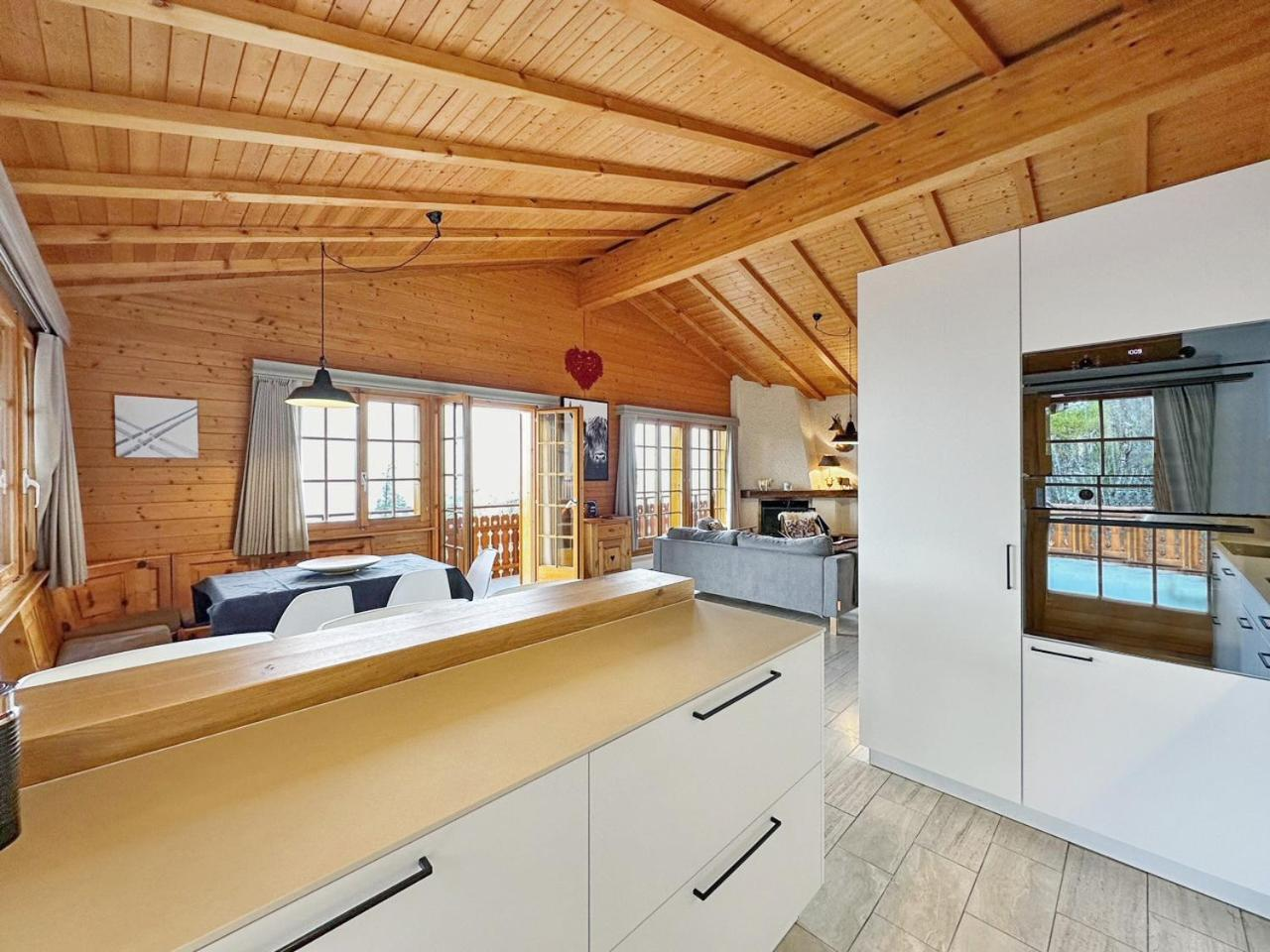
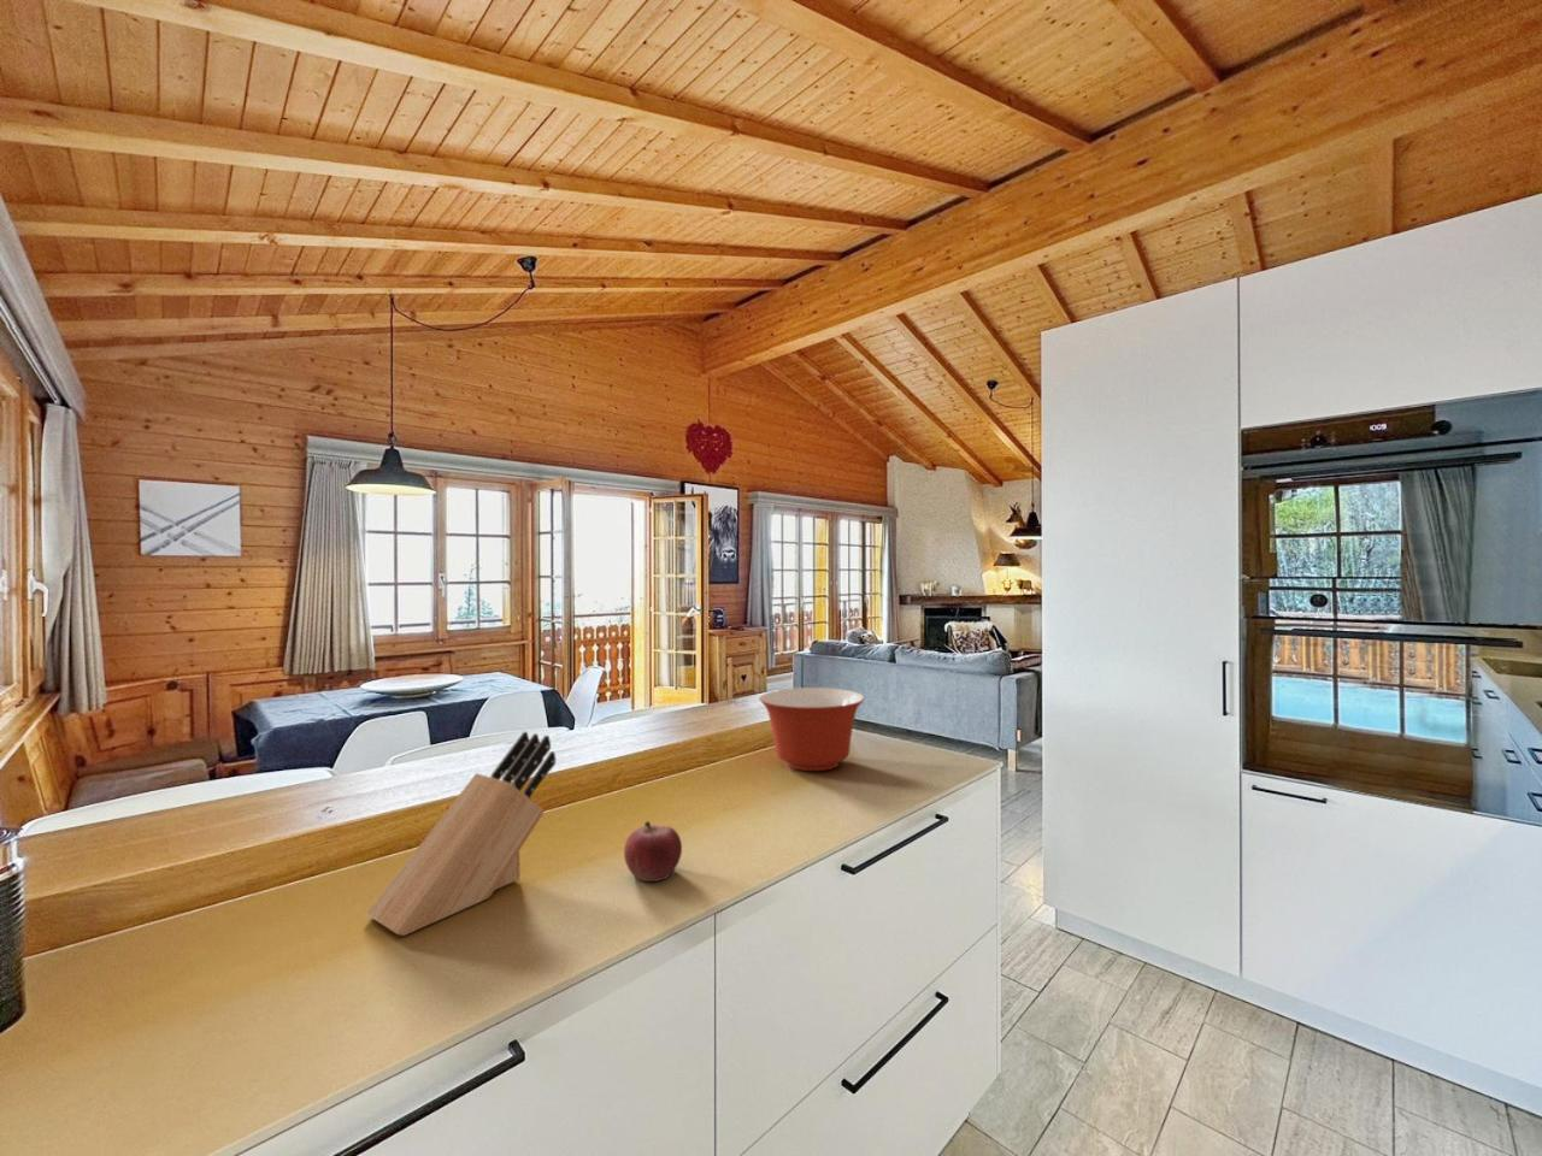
+ mixing bowl [758,686,866,772]
+ fruit [623,820,684,883]
+ knife block [365,731,556,937]
